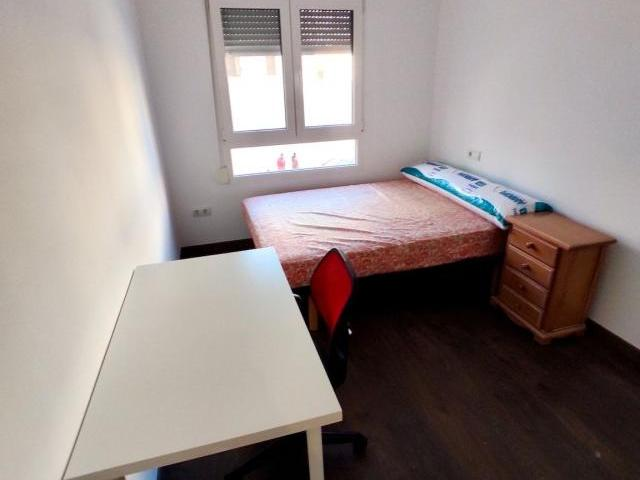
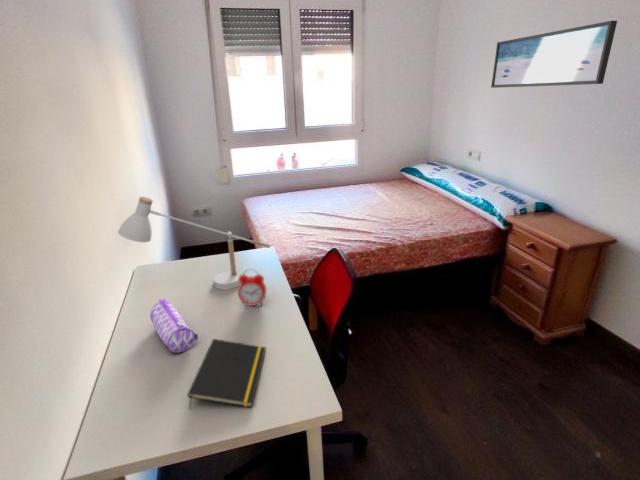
+ desk lamp [117,196,271,290]
+ pencil case [149,298,199,354]
+ notepad [186,338,267,410]
+ alarm clock [237,268,267,308]
+ wall art [490,20,618,89]
